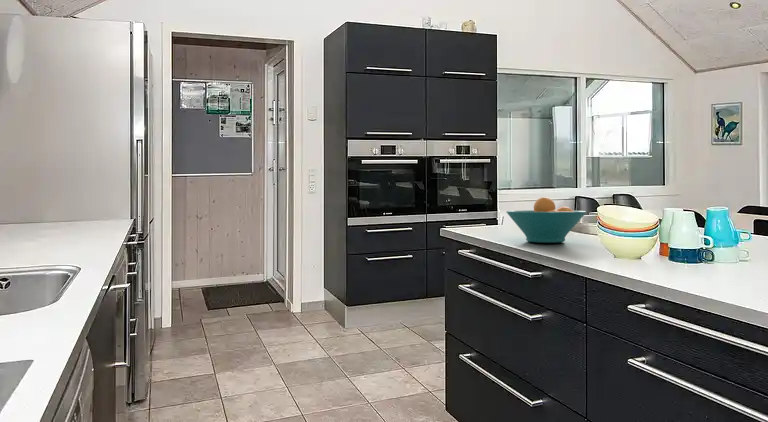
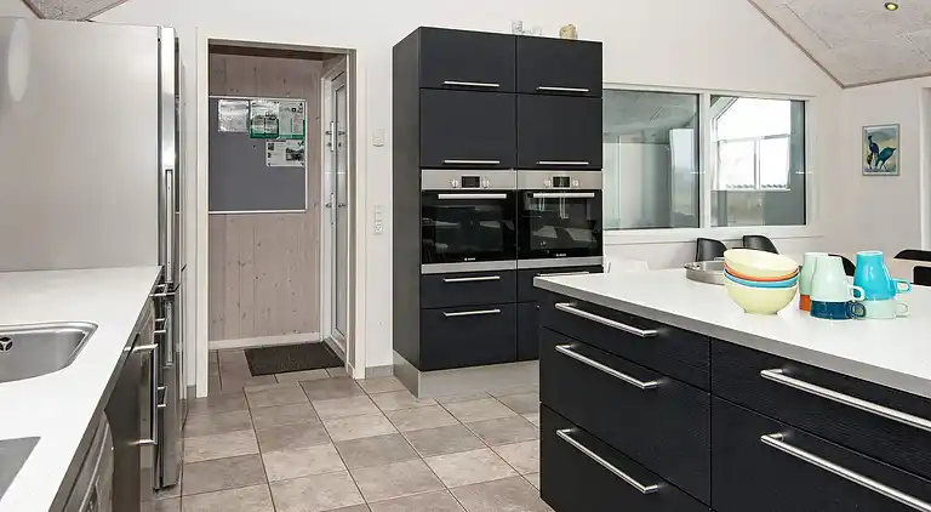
- fruit bowl [505,196,587,244]
